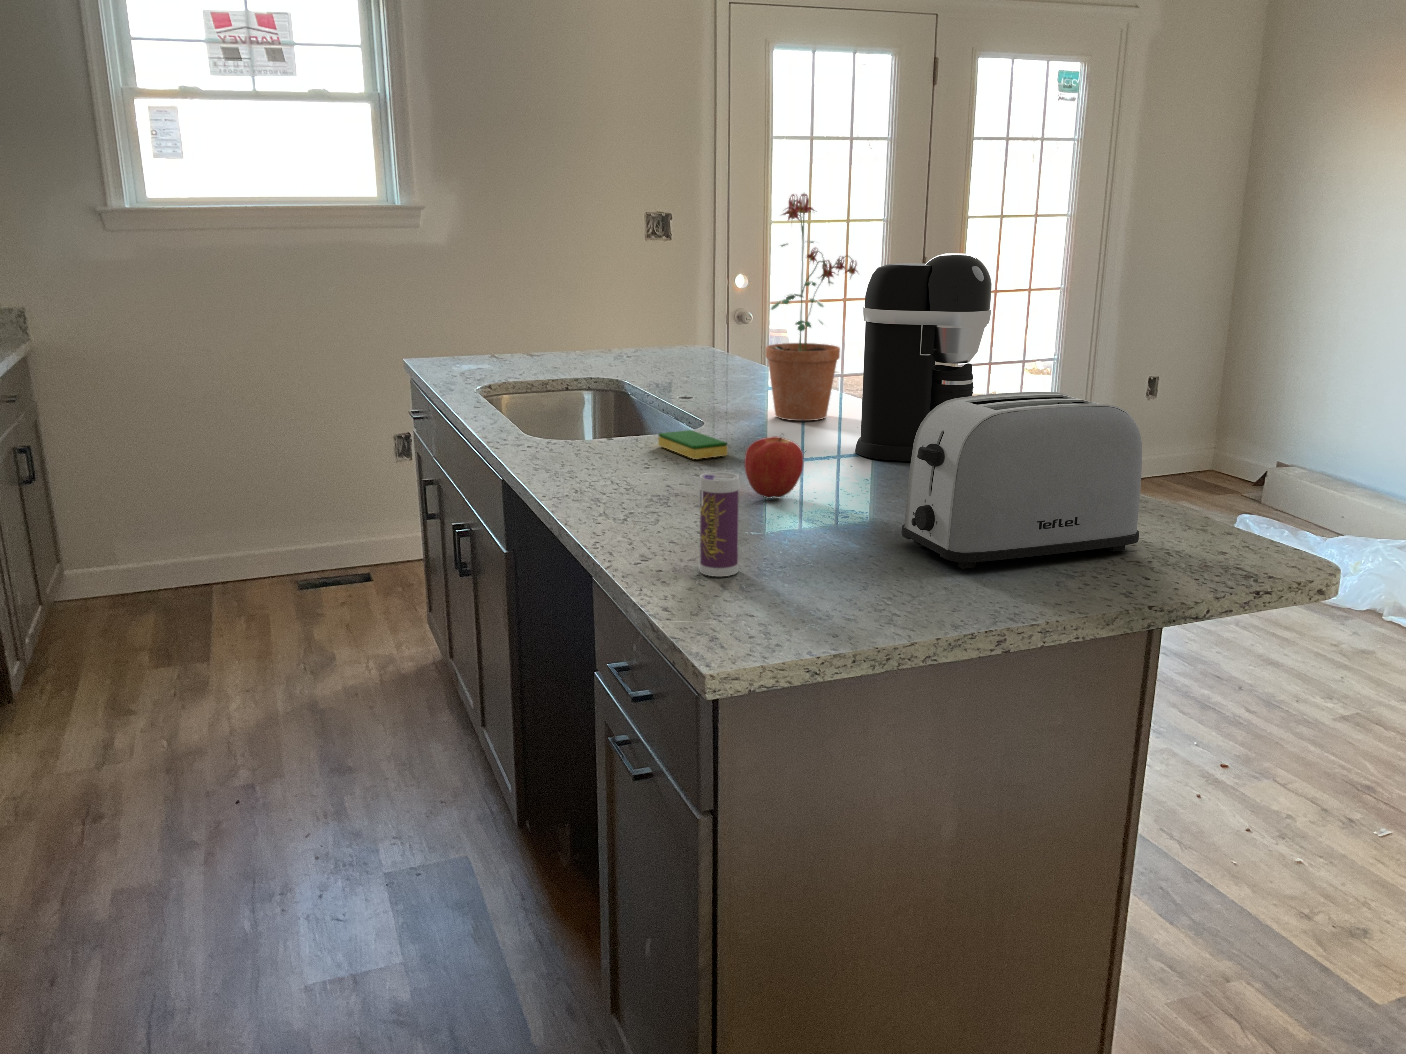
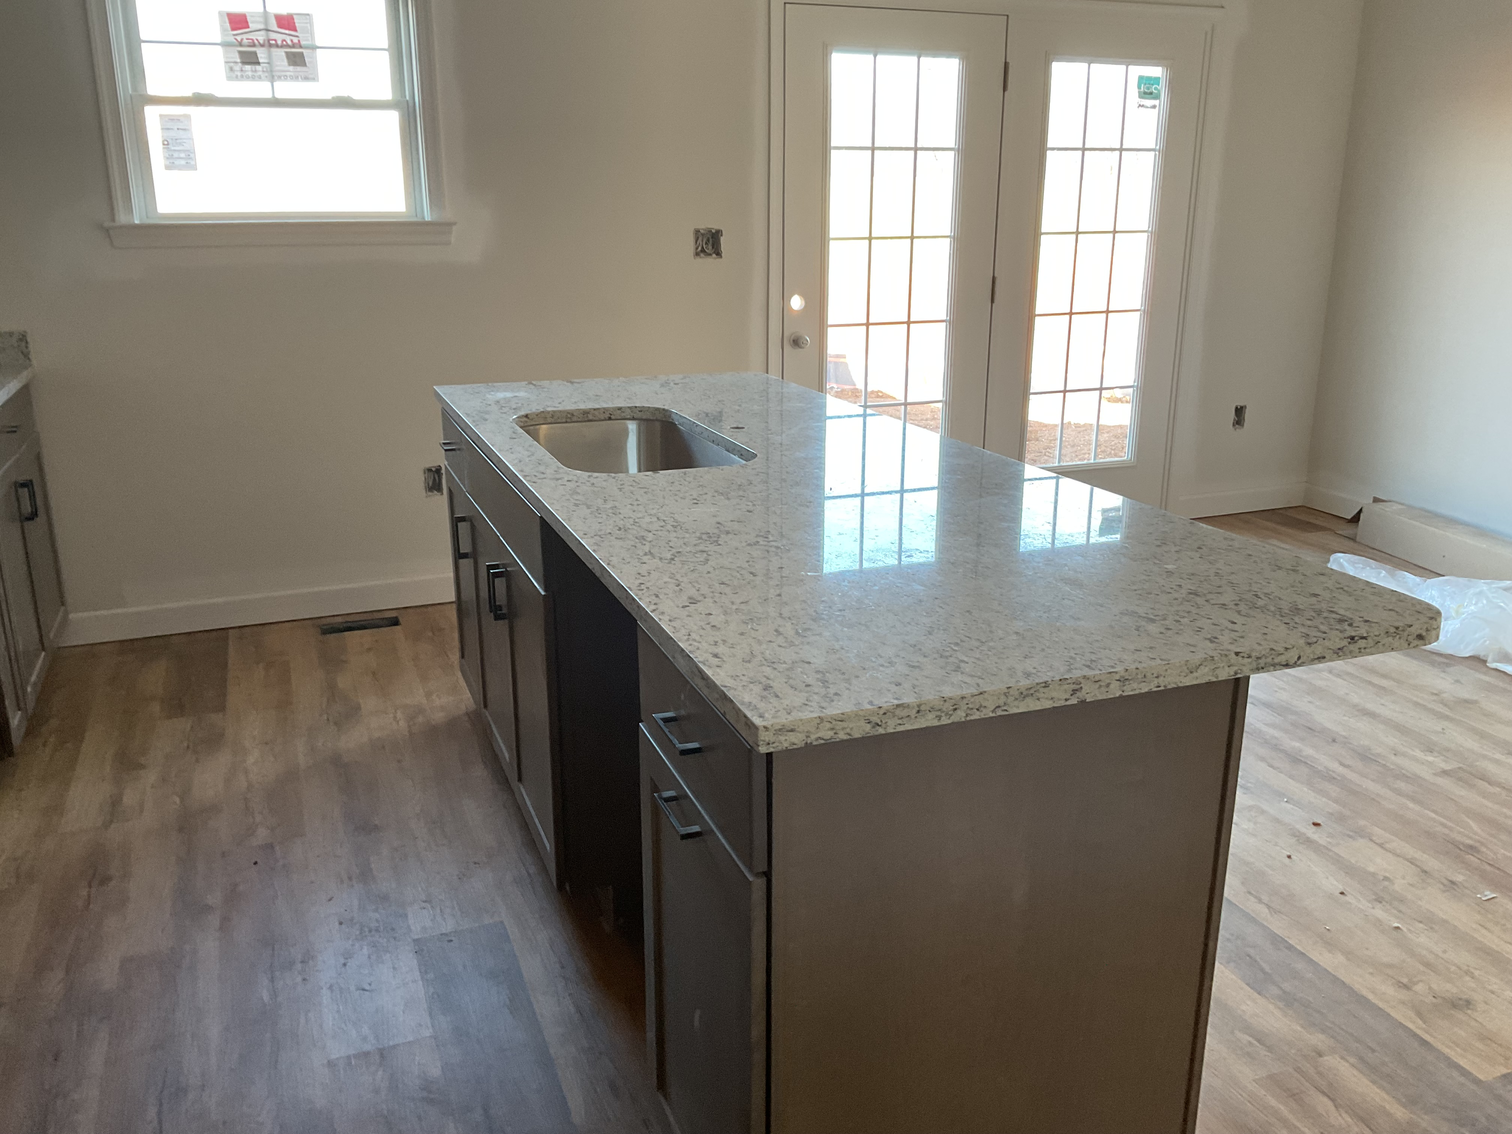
- coffee maker [855,254,992,462]
- dish sponge [658,430,728,459]
- potted plant [765,192,860,421]
- toaster [901,392,1143,569]
- beverage can [700,472,740,577]
- apple [744,433,804,498]
